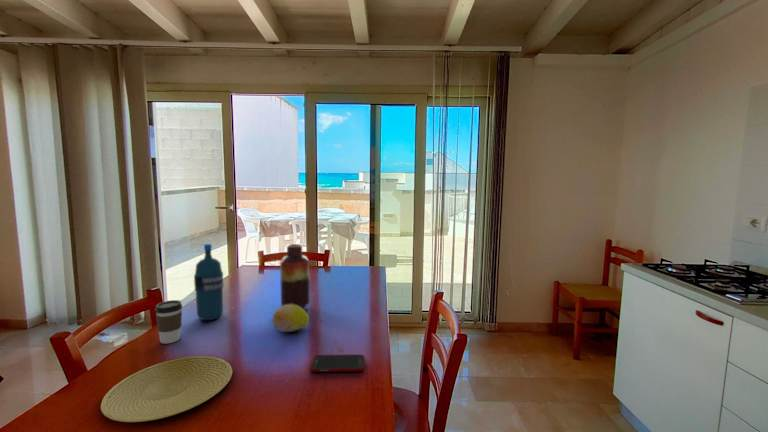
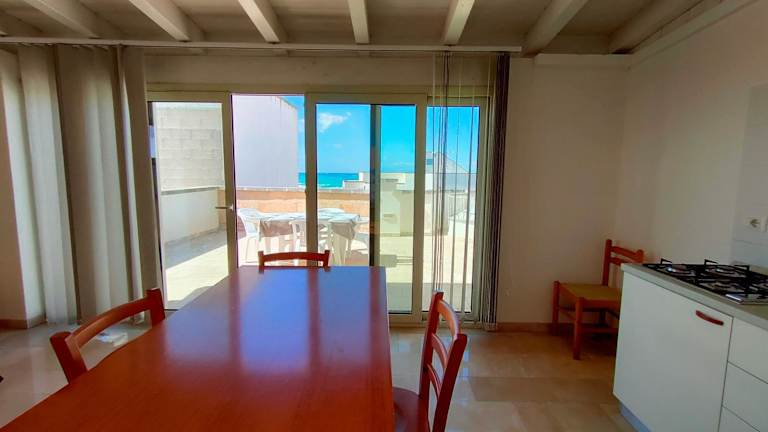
- water bottle [193,243,224,321]
- fruit [272,304,310,333]
- coffee cup [154,299,183,345]
- plate [100,355,233,423]
- cell phone [310,354,365,373]
- vase [279,243,310,312]
